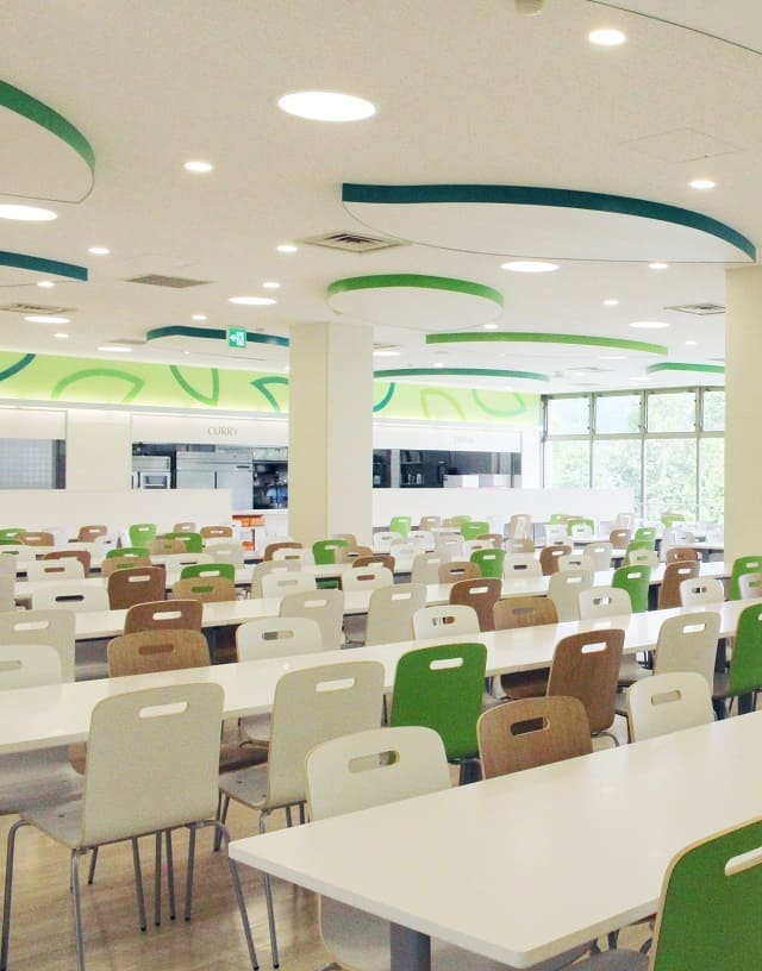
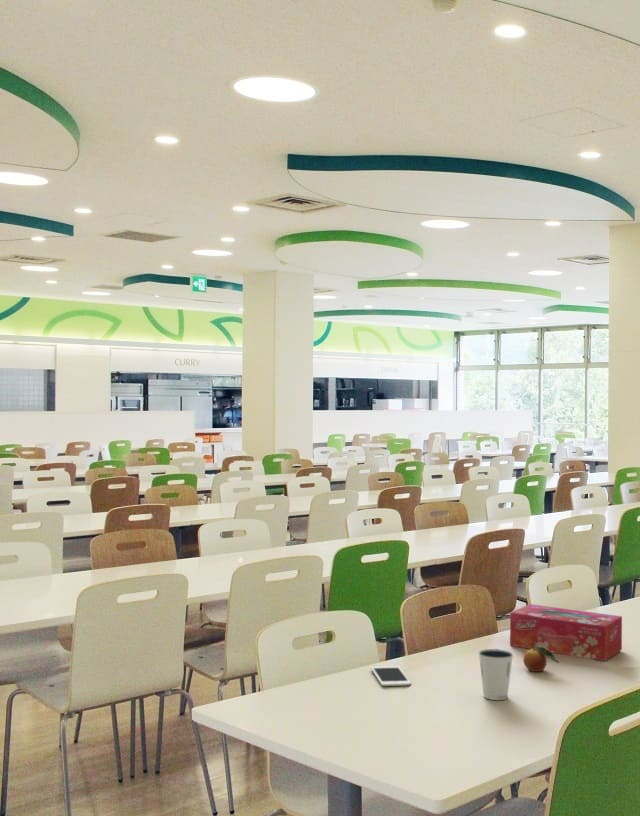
+ dixie cup [477,648,514,701]
+ cell phone [370,665,412,687]
+ tissue box [509,603,623,662]
+ fruit [522,642,560,673]
